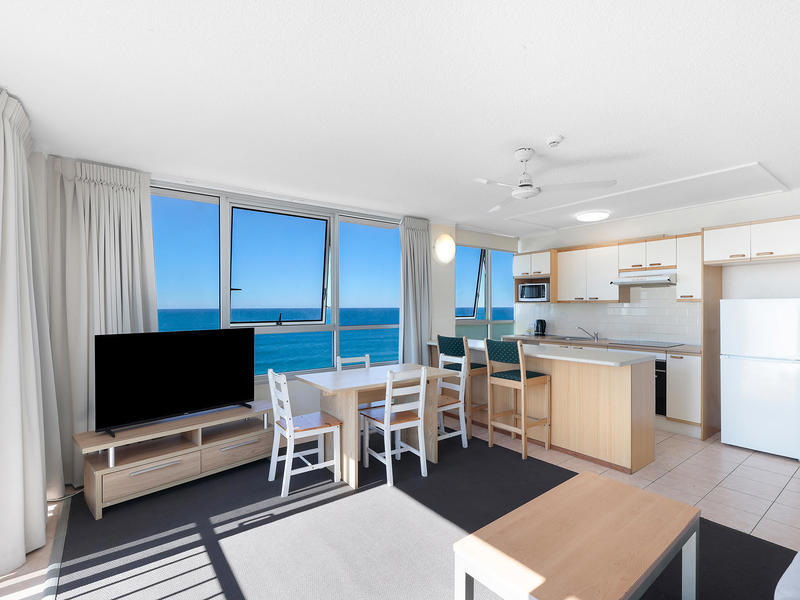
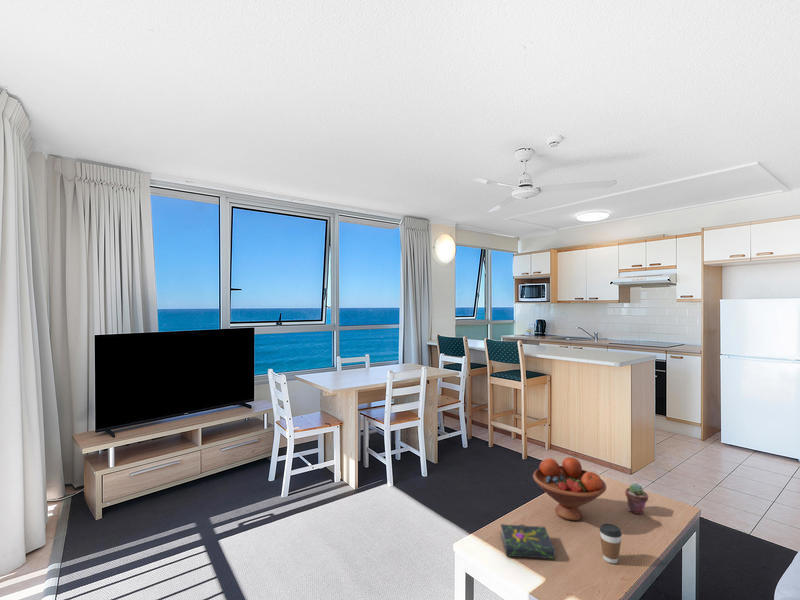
+ potted succulent [624,482,649,515]
+ fruit bowl [532,456,607,521]
+ coffee cup [598,523,623,564]
+ book [500,523,556,560]
